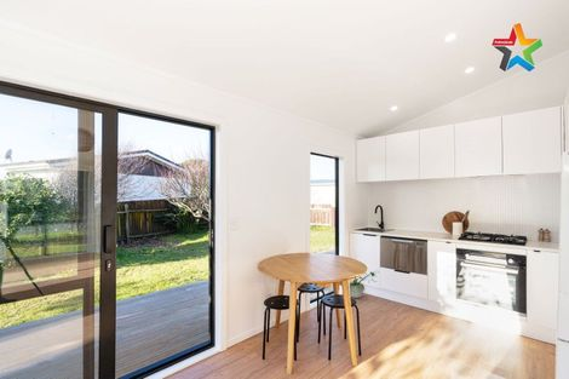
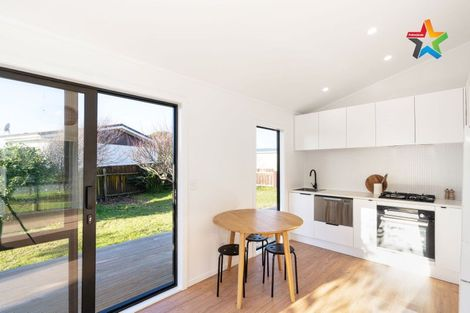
- potted plant [349,254,380,299]
